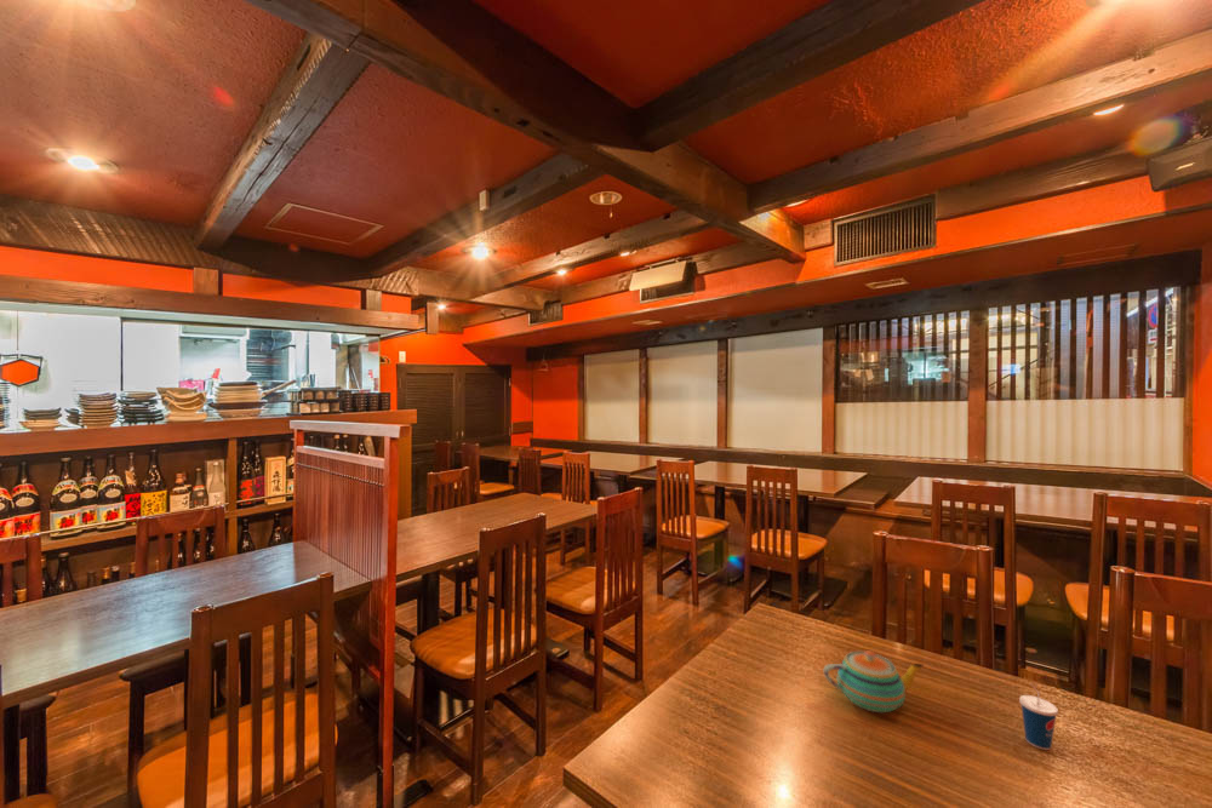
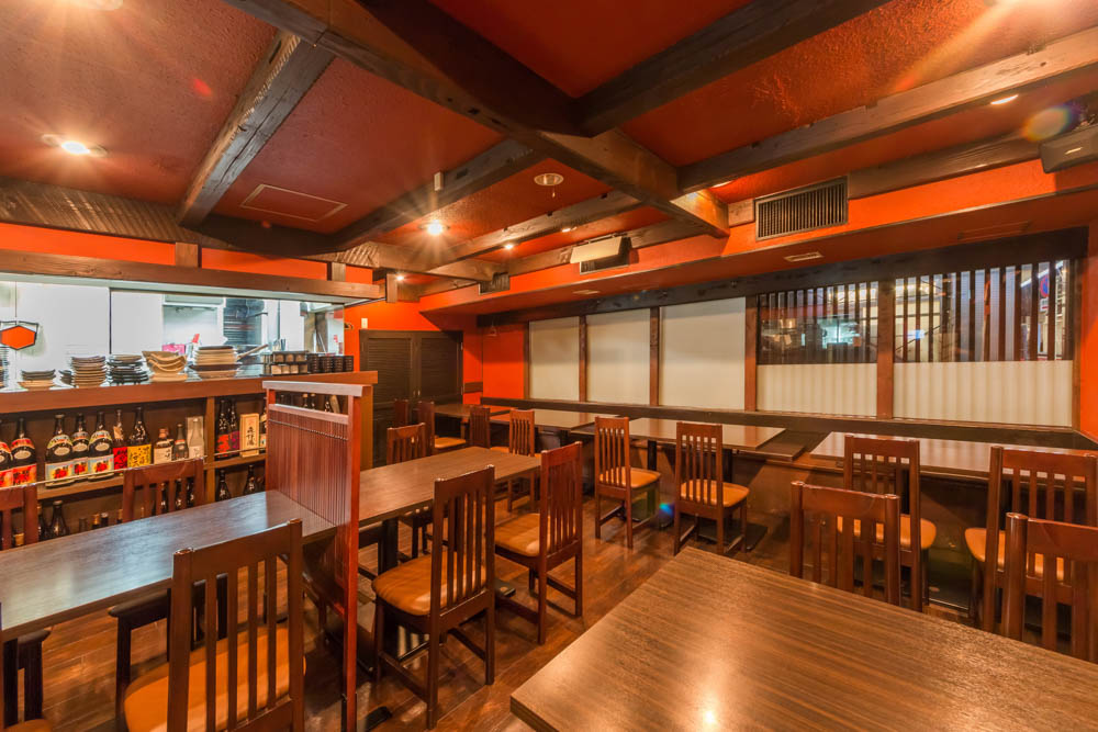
- cup [1018,682,1059,751]
- teapot [823,649,925,714]
